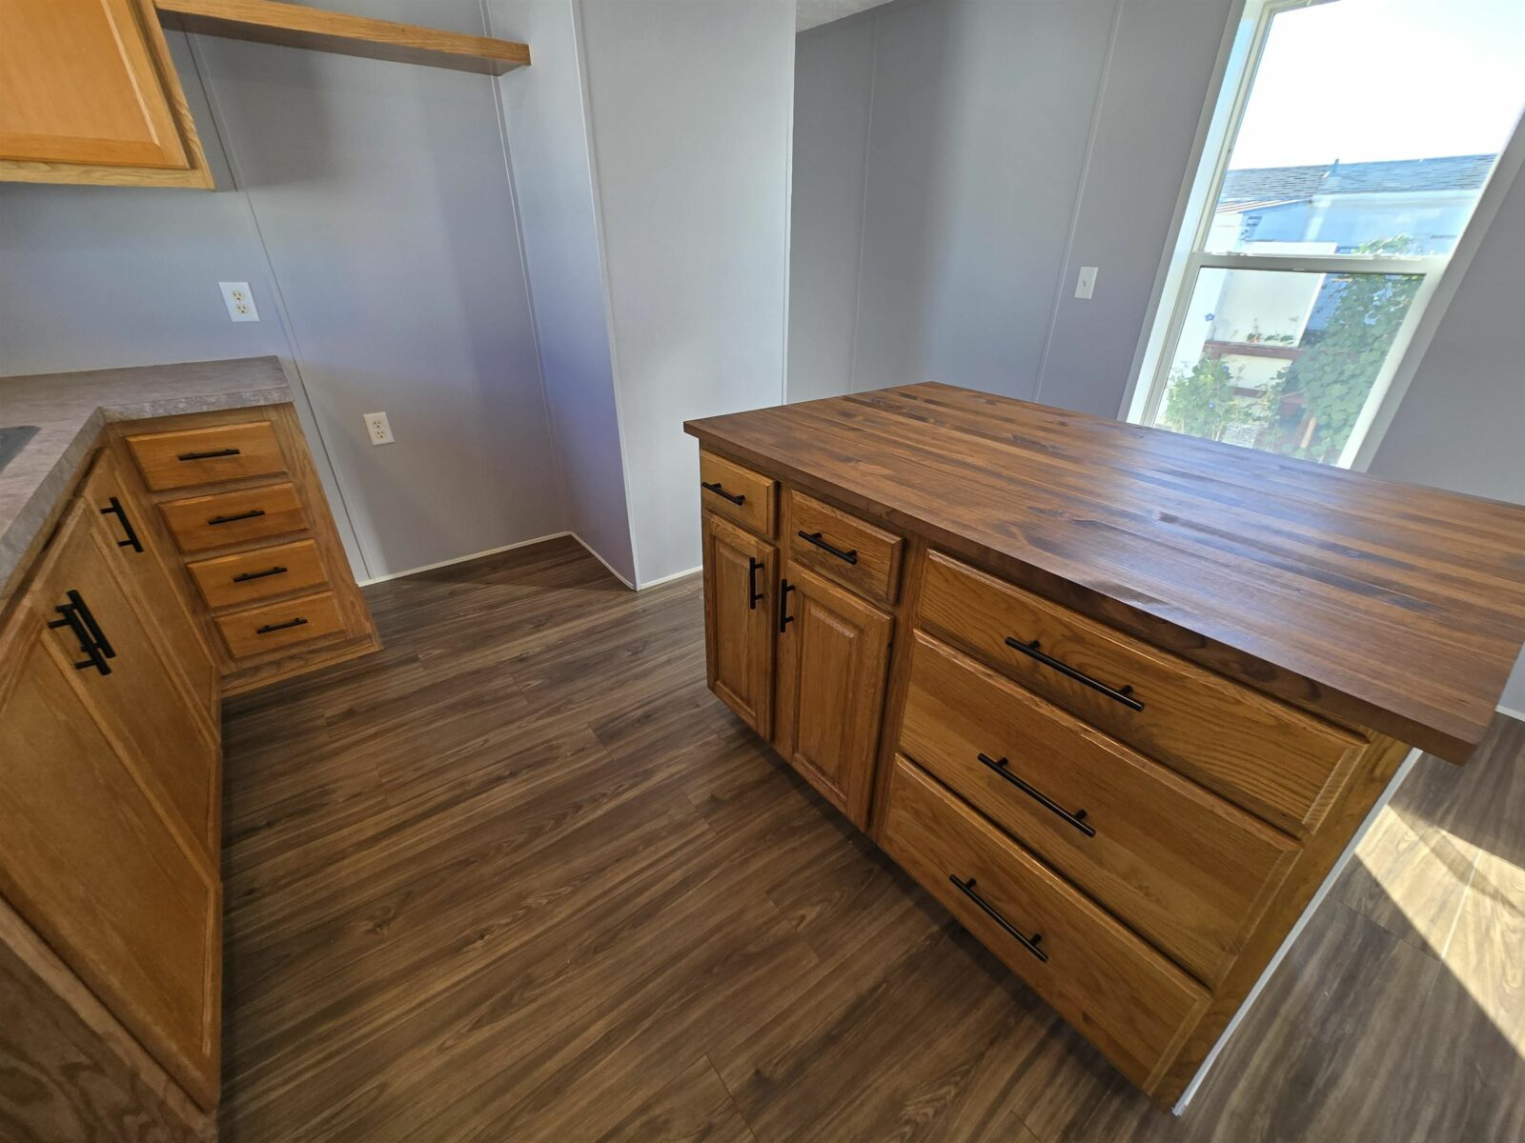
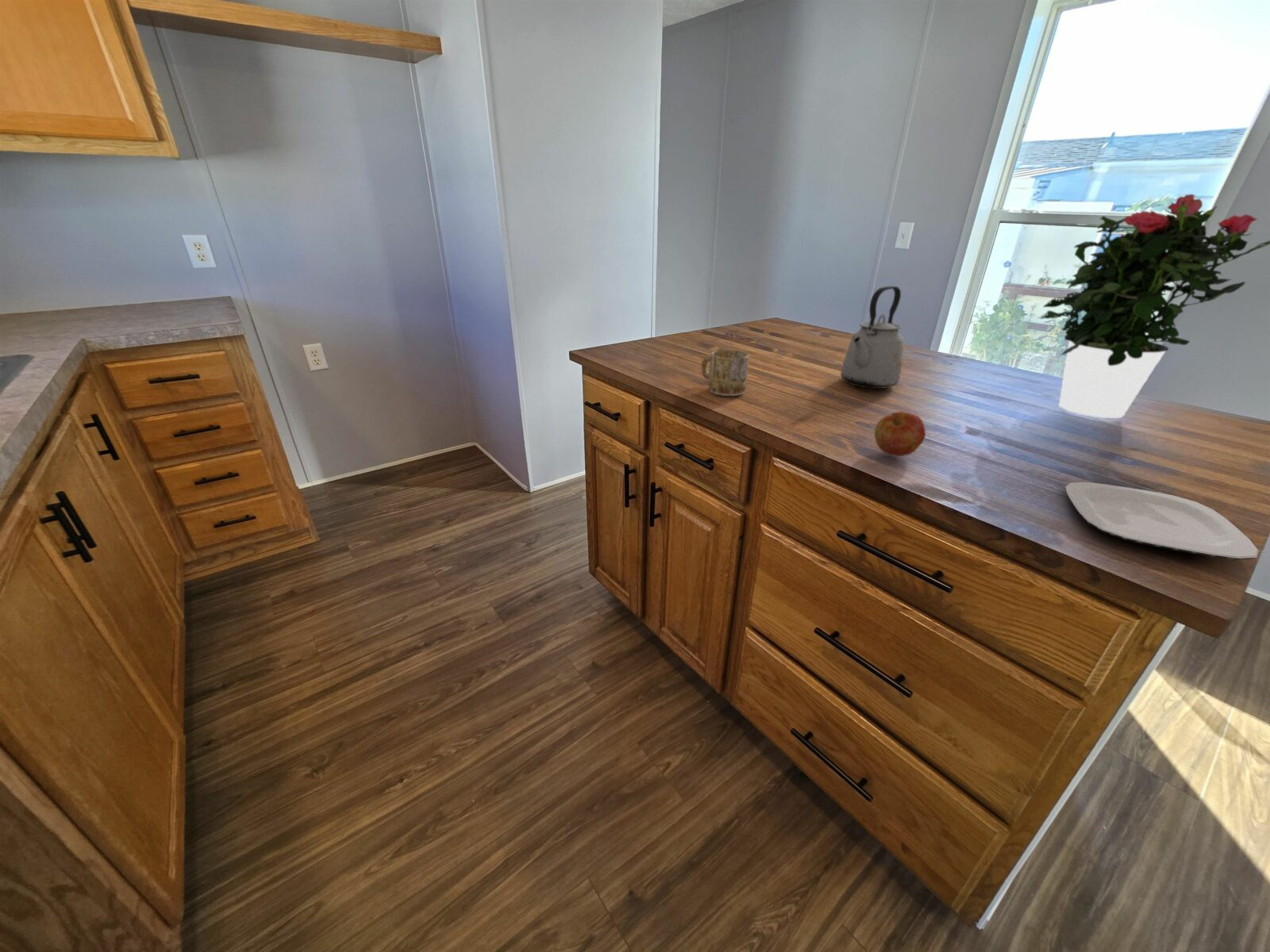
+ plate [1064,482,1260,561]
+ potted flower [1037,194,1270,420]
+ mug [701,349,750,397]
+ apple [874,411,926,457]
+ kettle [840,286,905,390]
